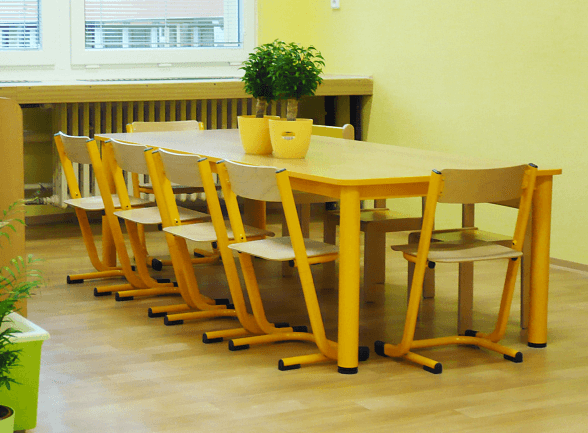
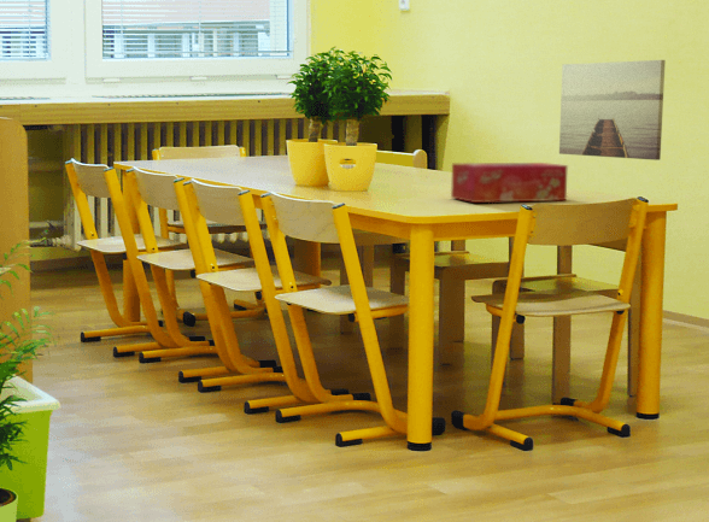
+ tissue box [450,162,569,204]
+ wall art [558,59,667,162]
